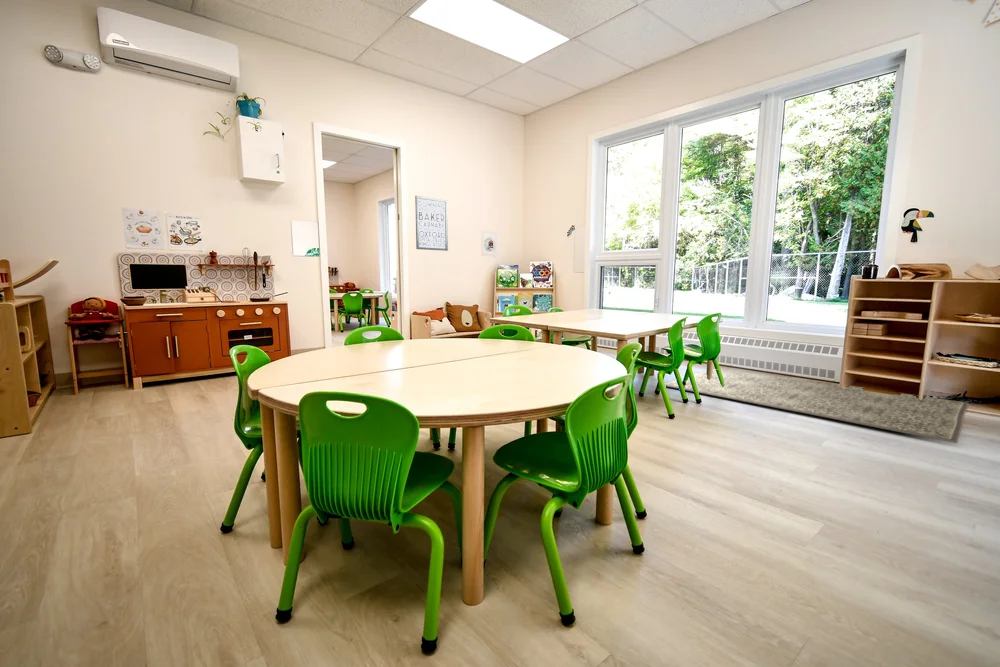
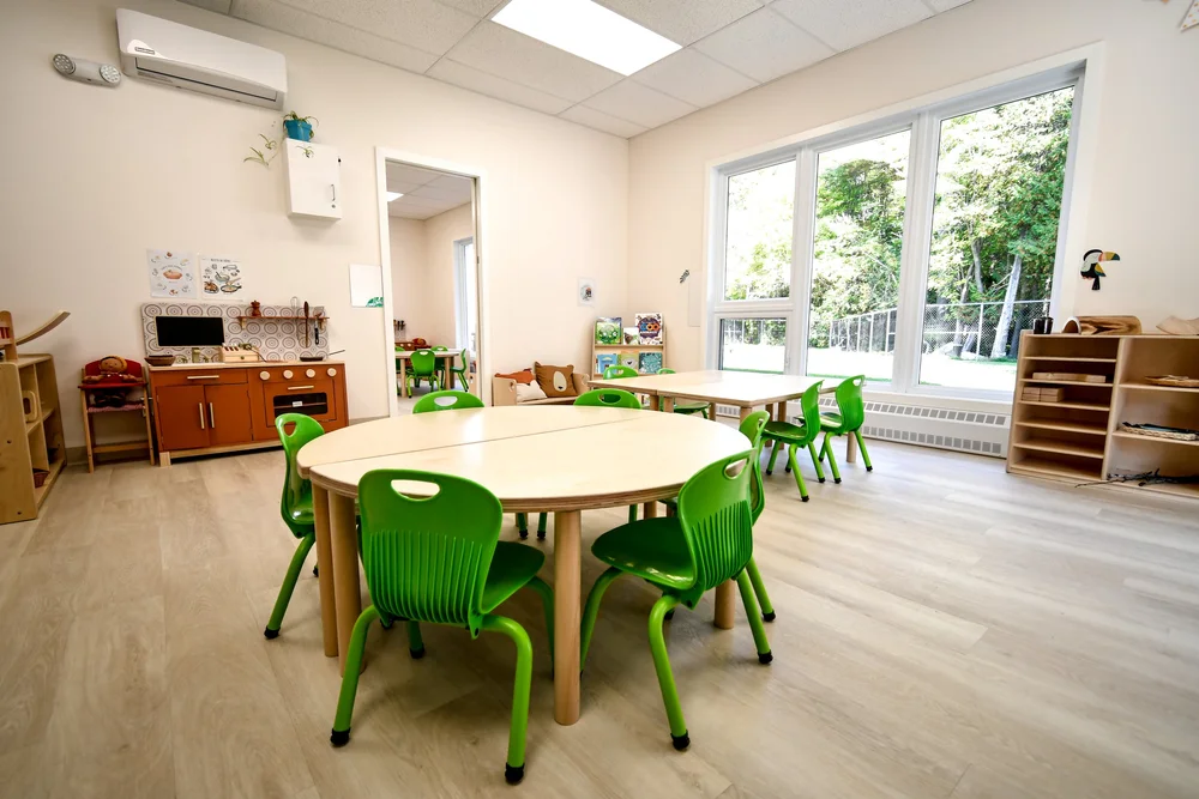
- wall art [414,195,449,252]
- rug [664,368,970,444]
